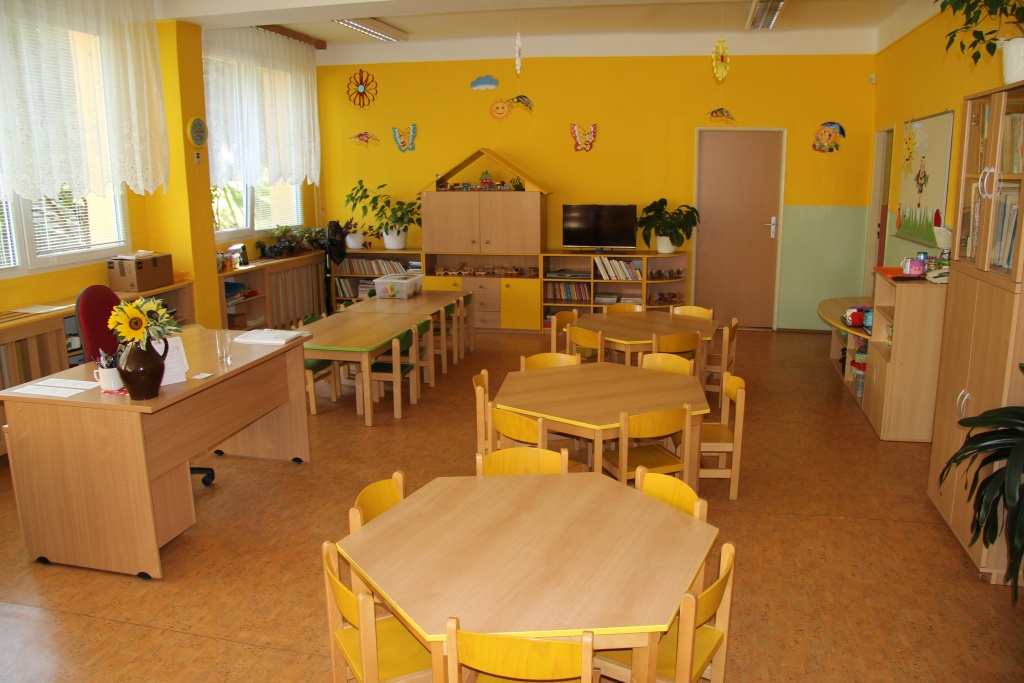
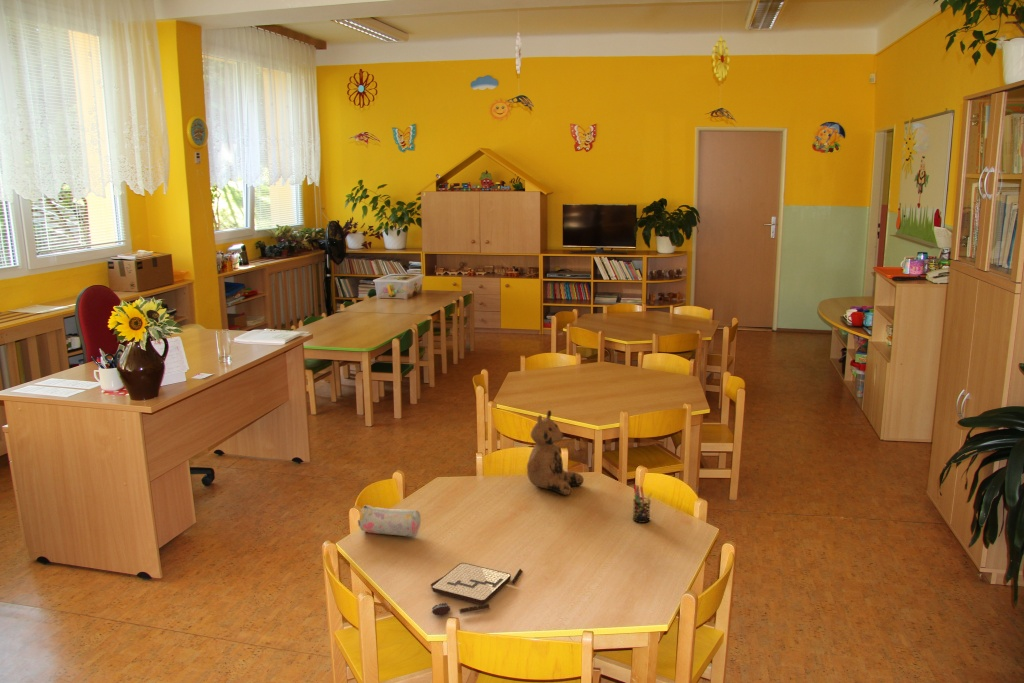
+ board game [430,562,524,616]
+ pen holder [632,483,653,524]
+ teddy bear [526,409,585,496]
+ pencil case [357,504,422,537]
